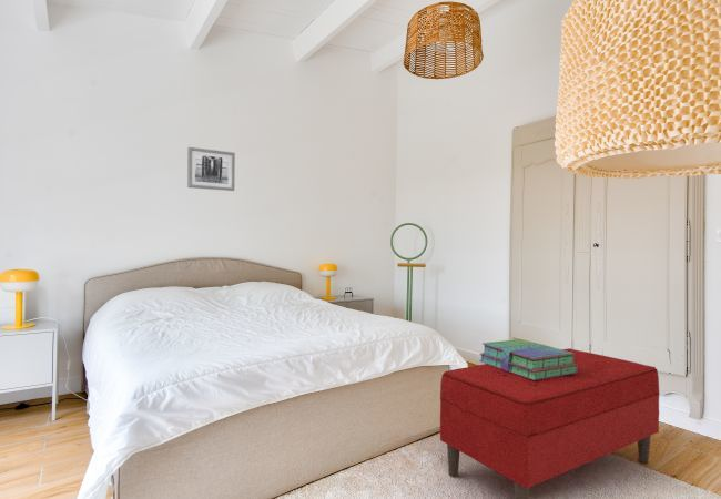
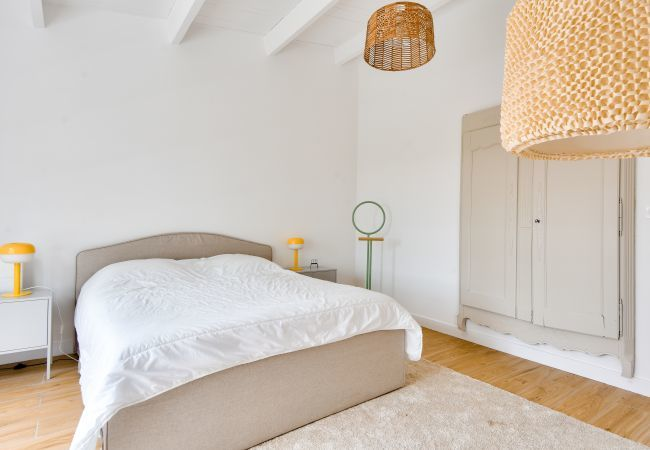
- wall art [186,146,236,192]
- bench [439,347,661,499]
- stack of books [478,338,578,380]
